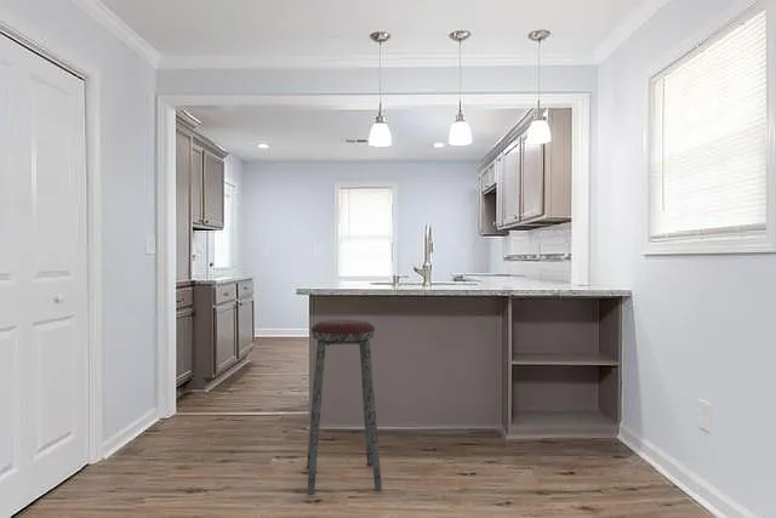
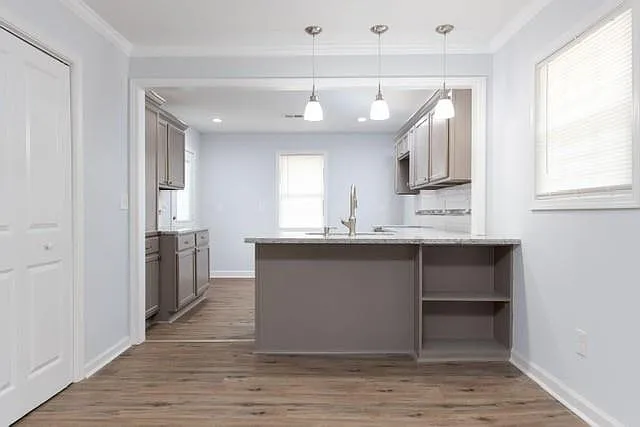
- music stool [306,318,383,495]
